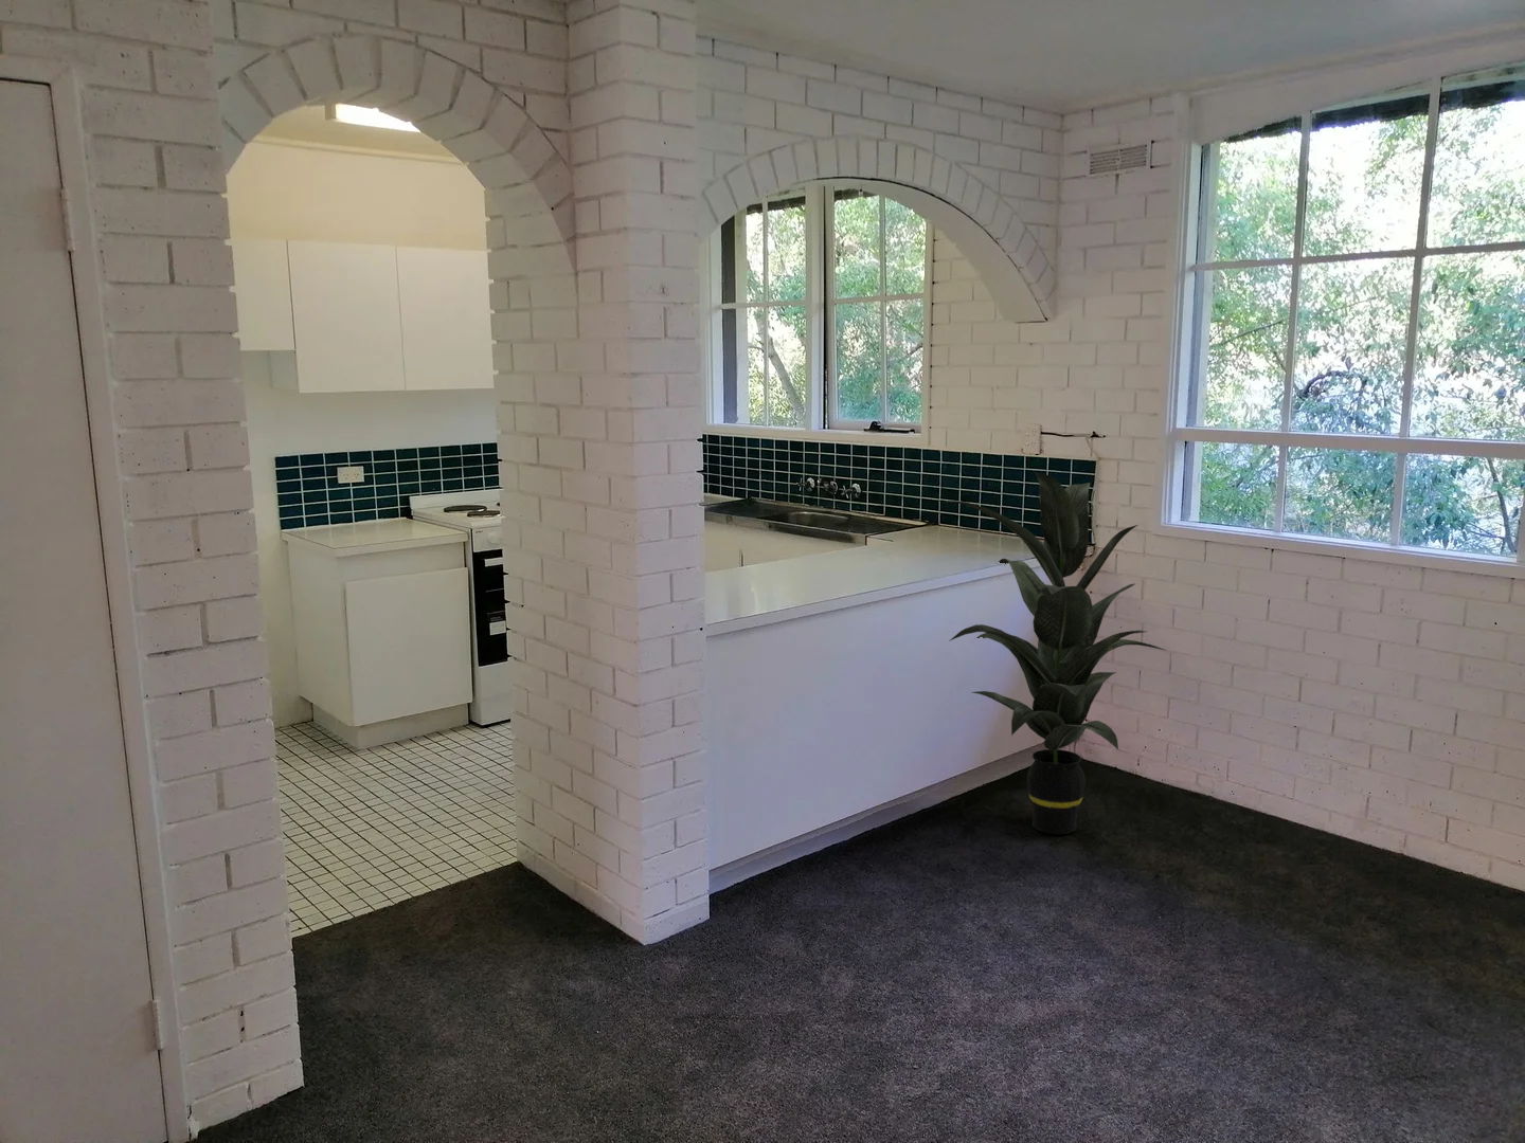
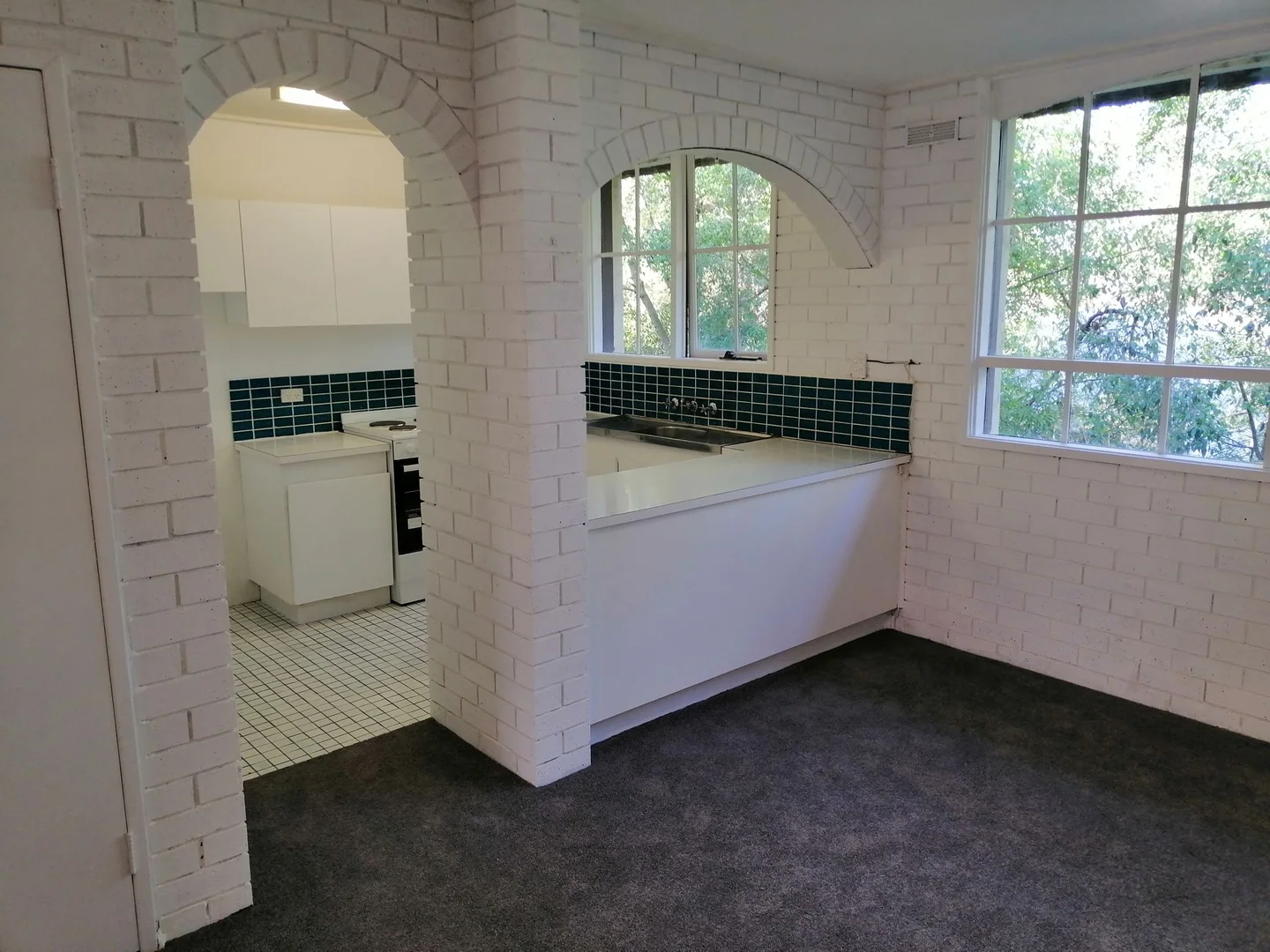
- indoor plant [941,471,1168,834]
